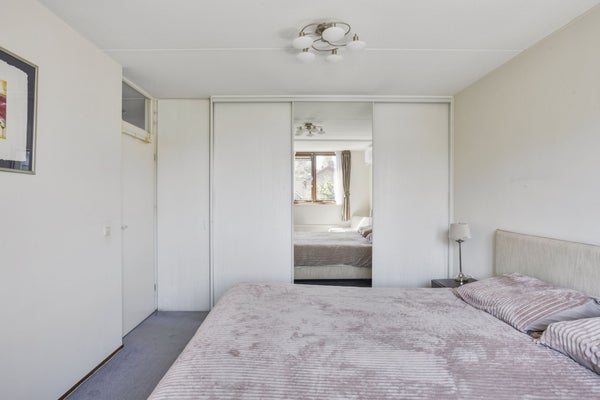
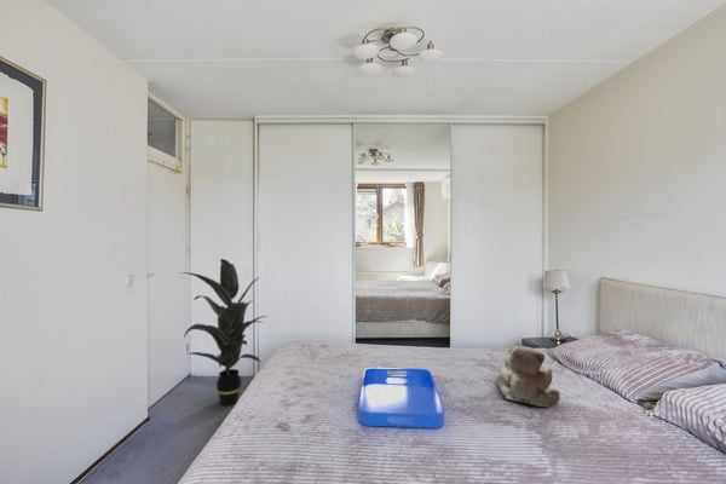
+ indoor plant [180,258,267,407]
+ teddy bear [494,344,561,409]
+ serving tray [357,367,445,430]
